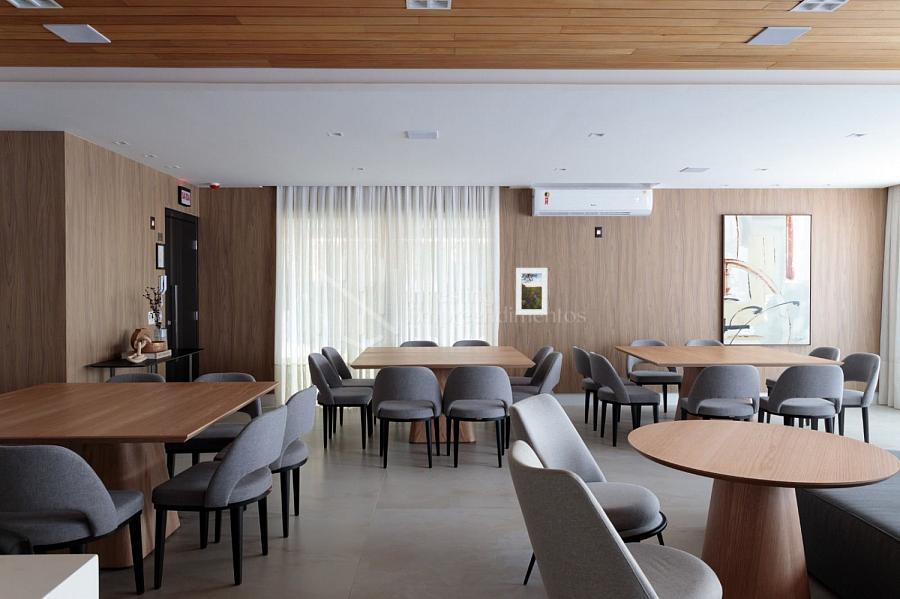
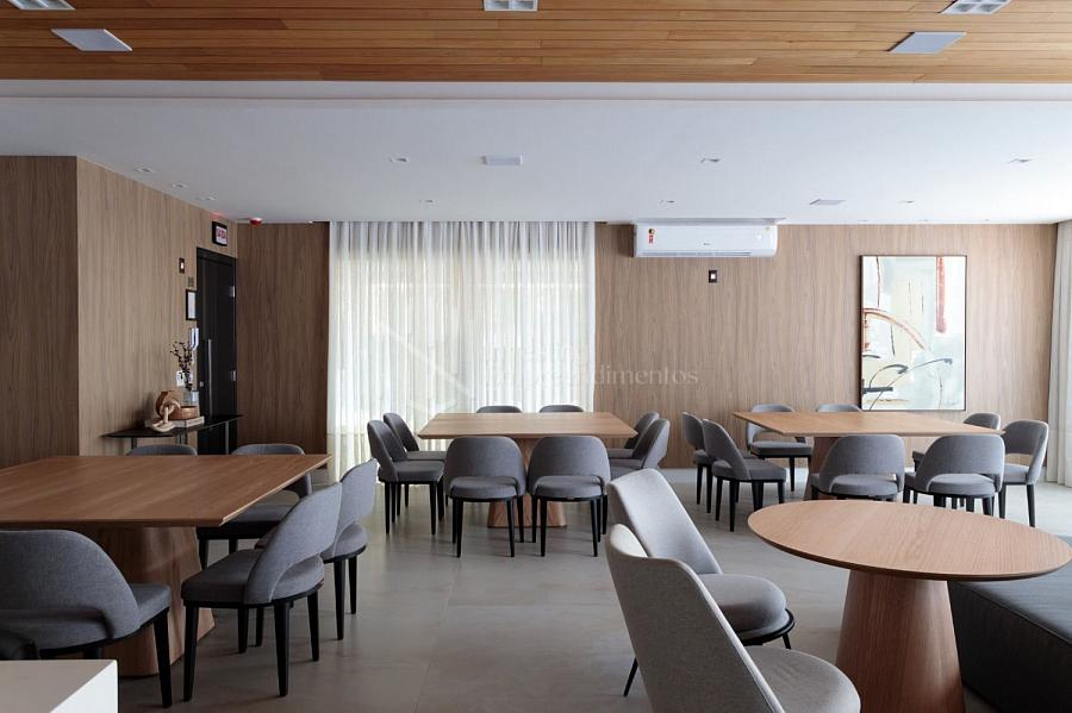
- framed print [515,267,548,316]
